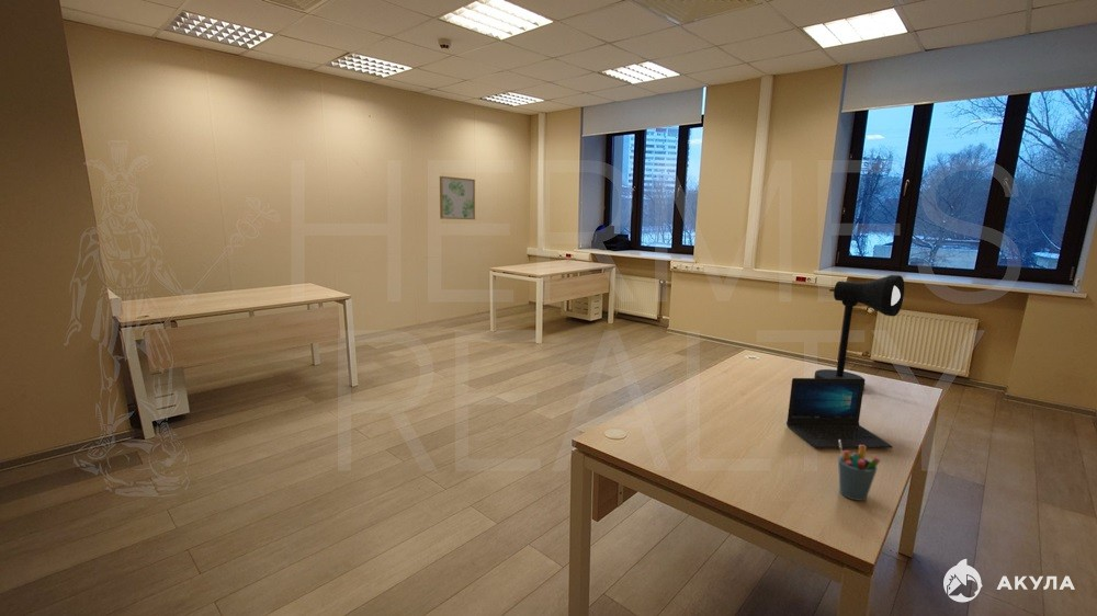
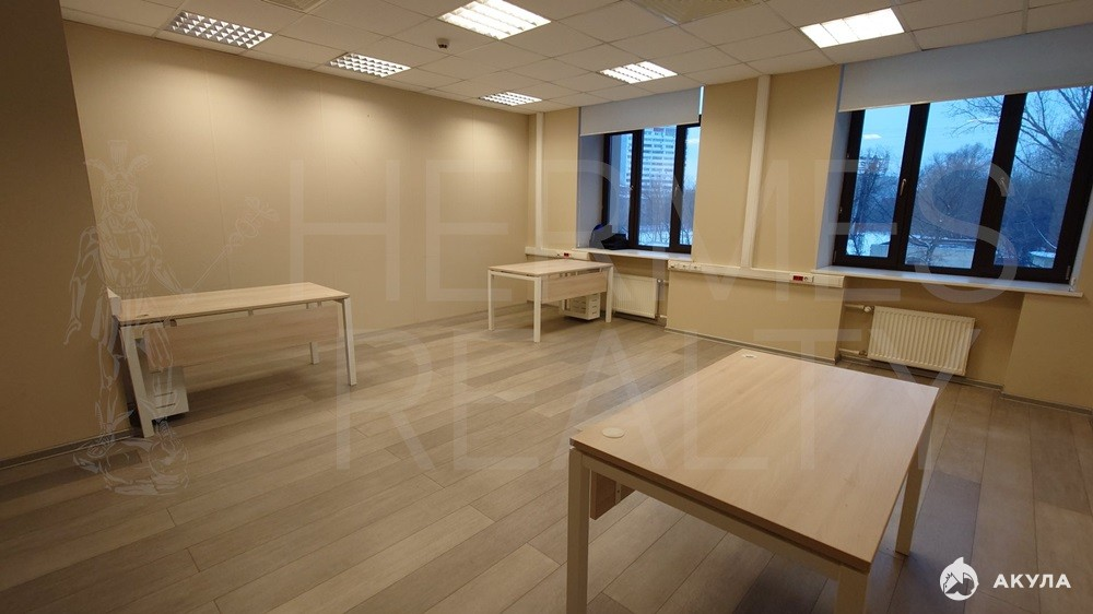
- wall art [439,175,476,220]
- laptop [785,377,894,449]
- pen holder [837,440,881,502]
- desk lamp [813,274,905,389]
